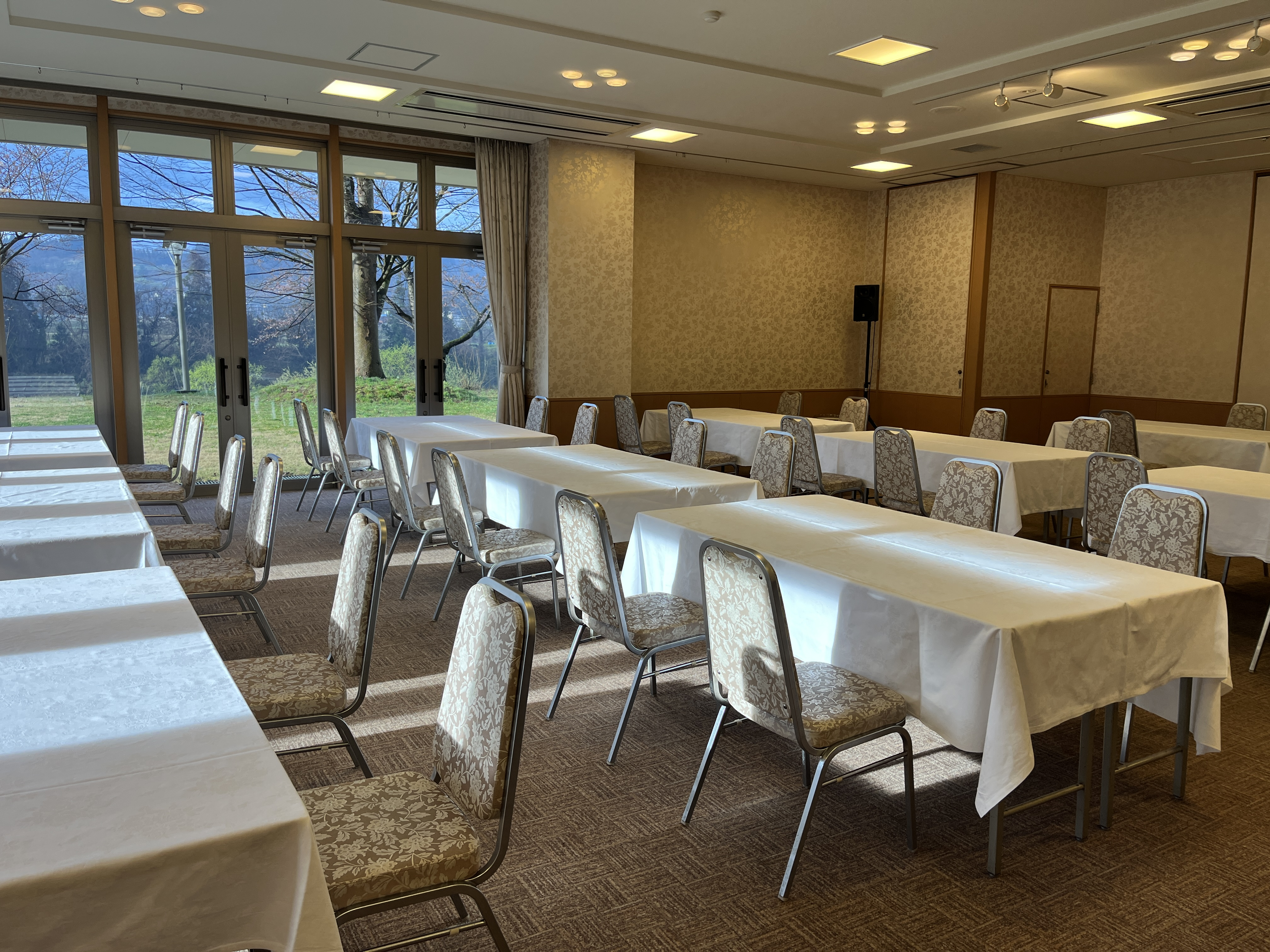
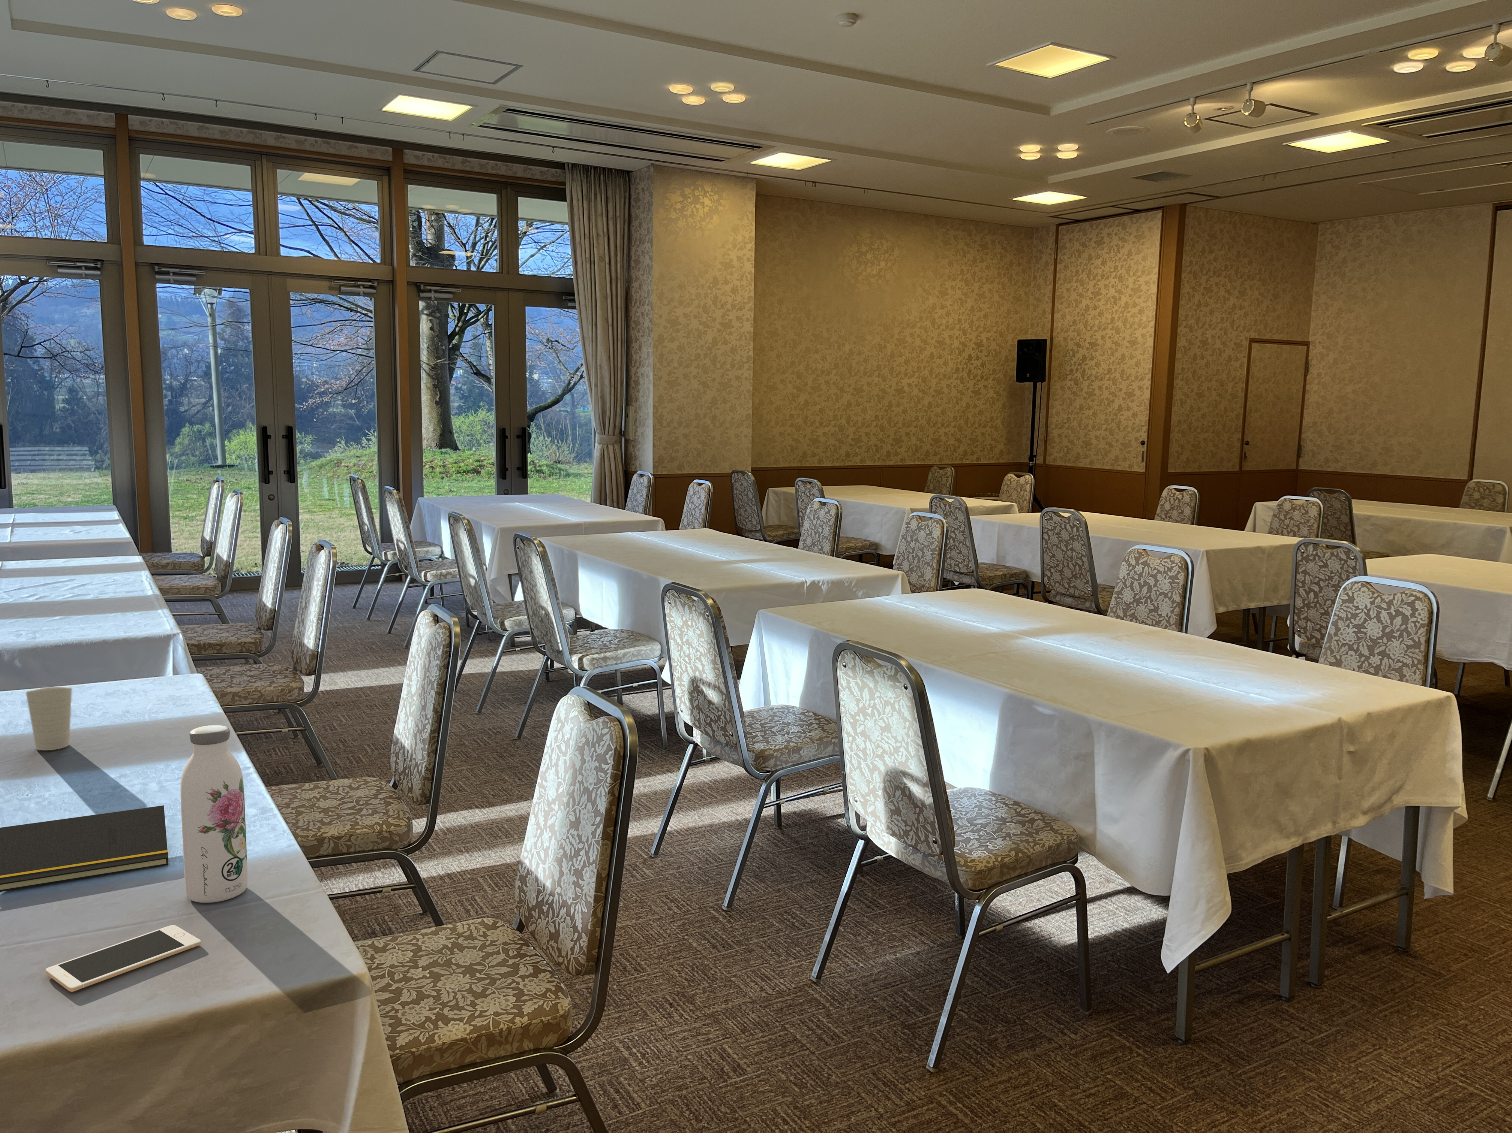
+ notepad [0,806,169,893]
+ cell phone [45,925,201,993]
+ water bottle [180,725,248,903]
+ cup [25,687,73,751]
